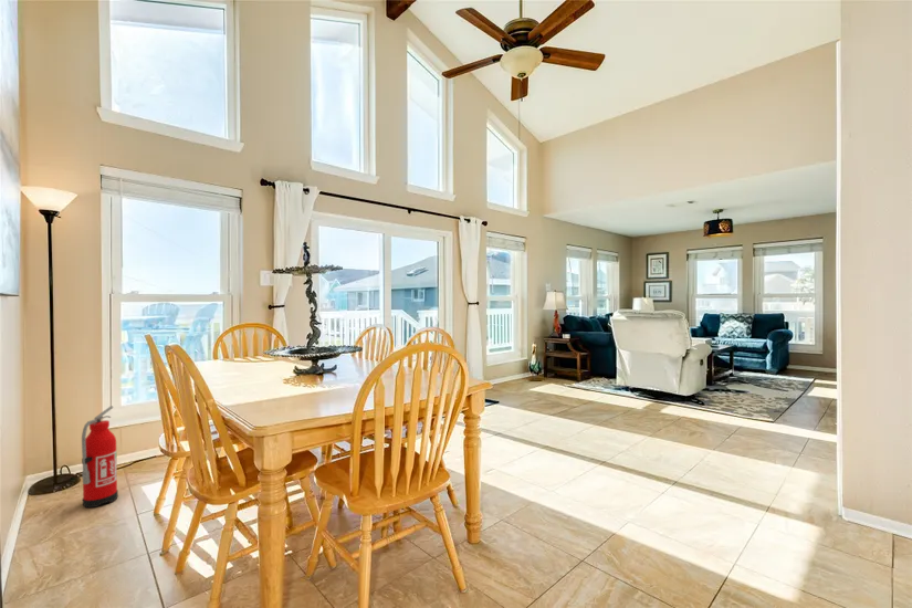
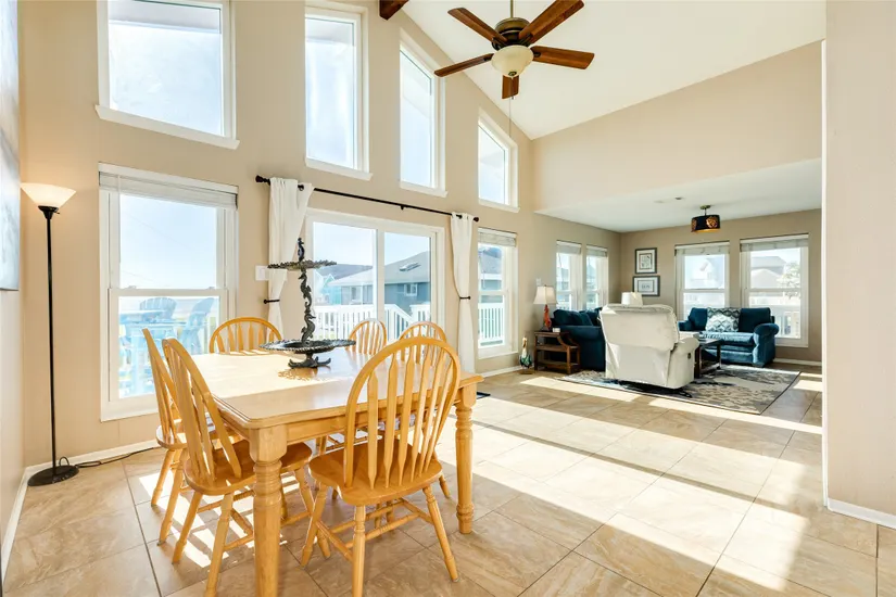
- fire extinguisher [81,405,119,509]
